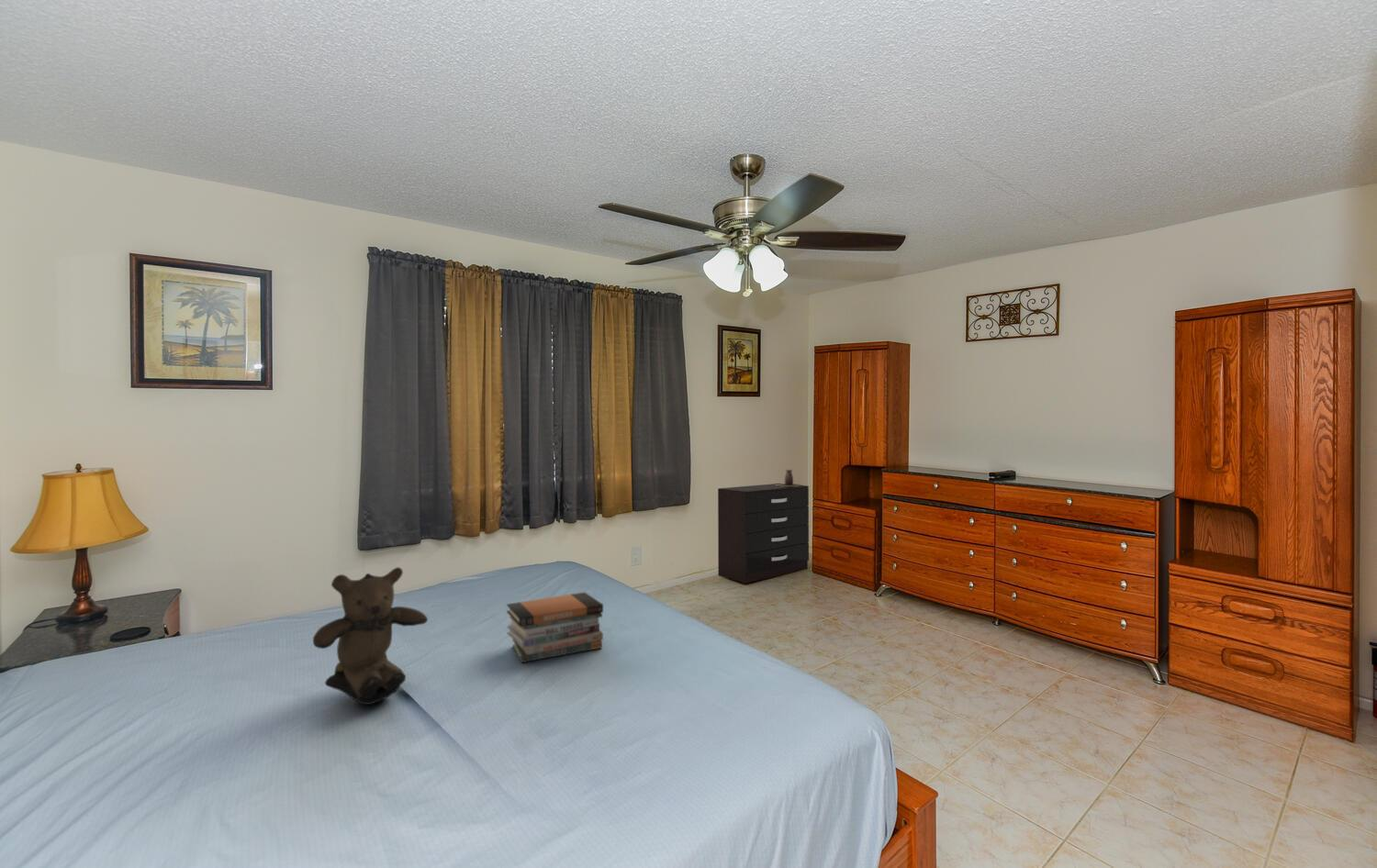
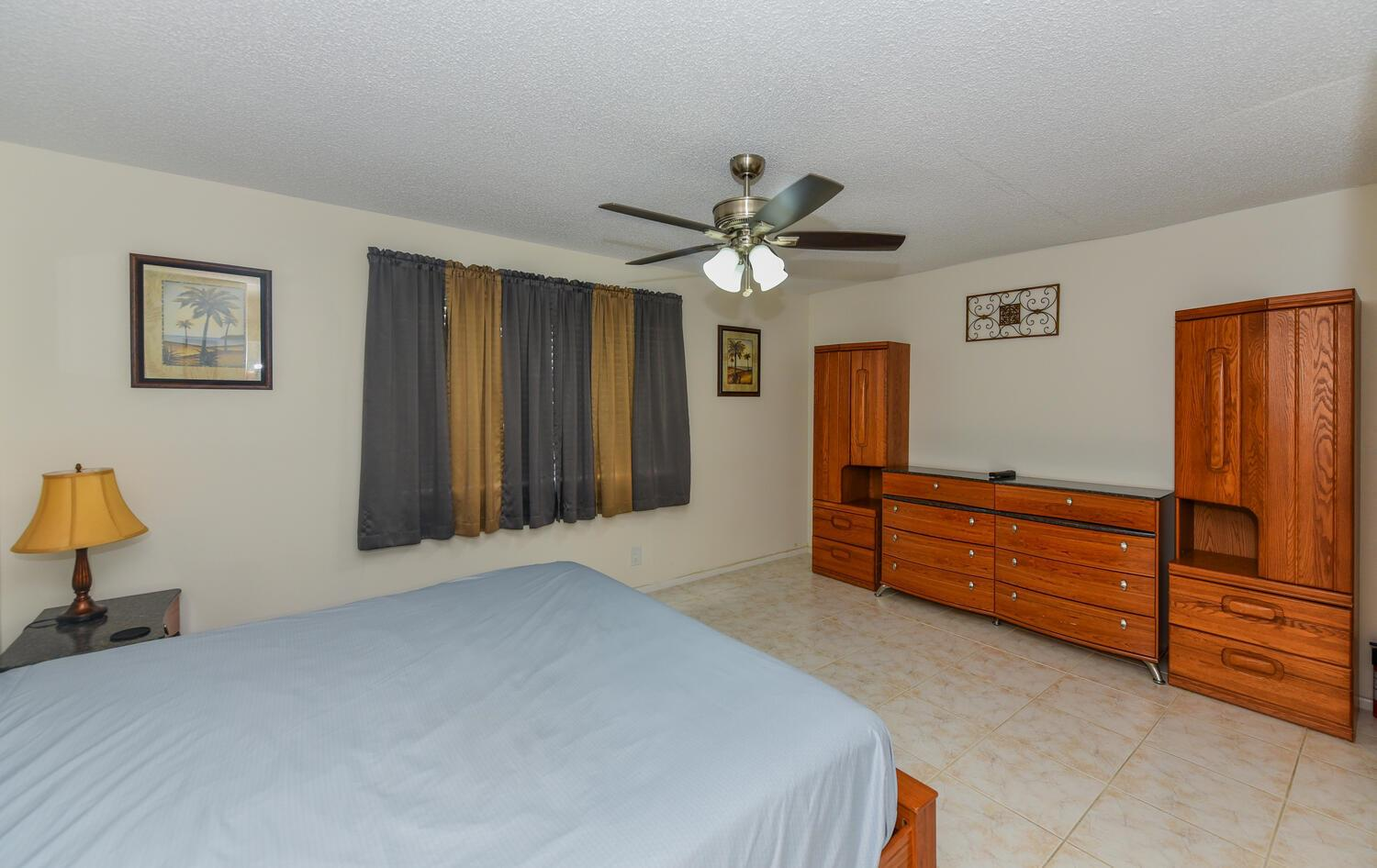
- dresser [717,483,810,584]
- teddy bear [312,566,429,706]
- book stack [506,591,604,663]
- decorative vase [776,469,802,486]
